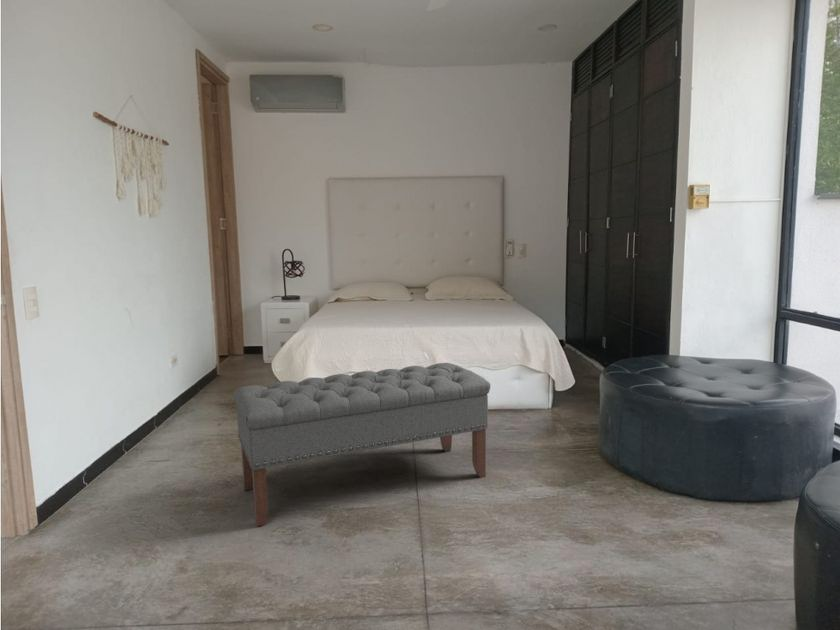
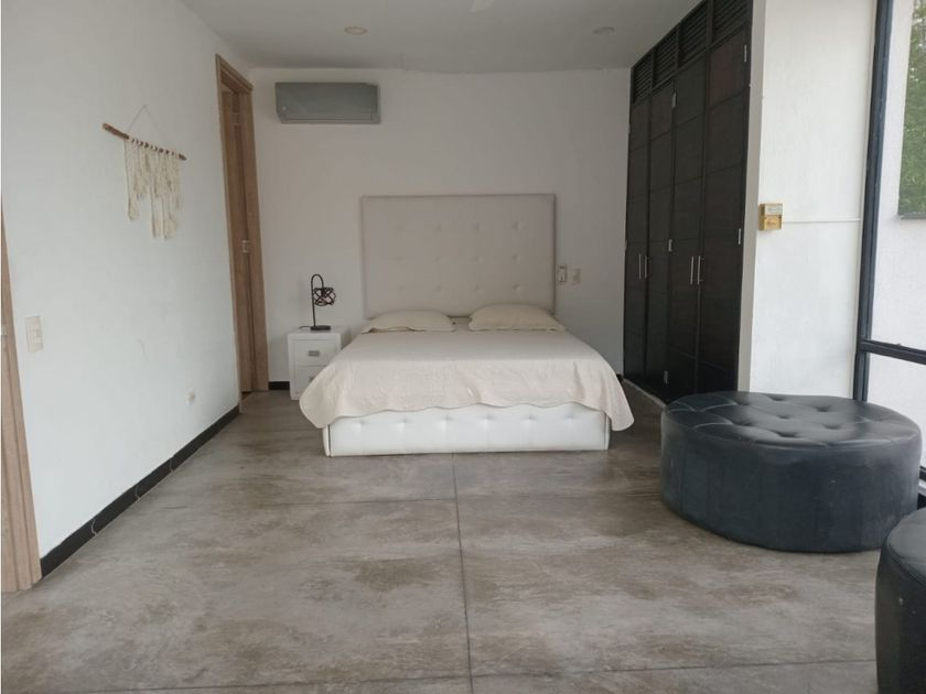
- bench [232,362,491,527]
